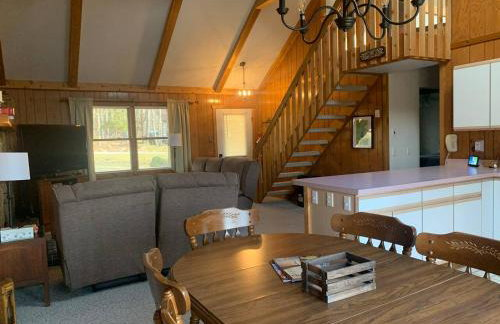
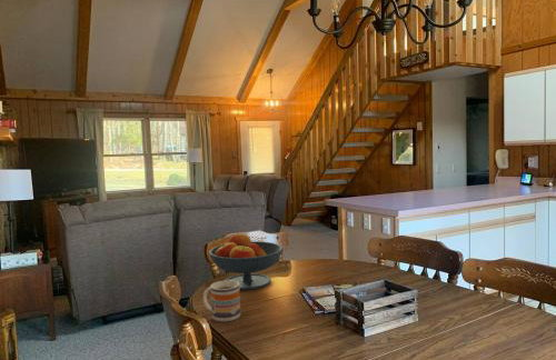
+ mug [202,279,241,322]
+ fruit bowl [208,232,284,291]
